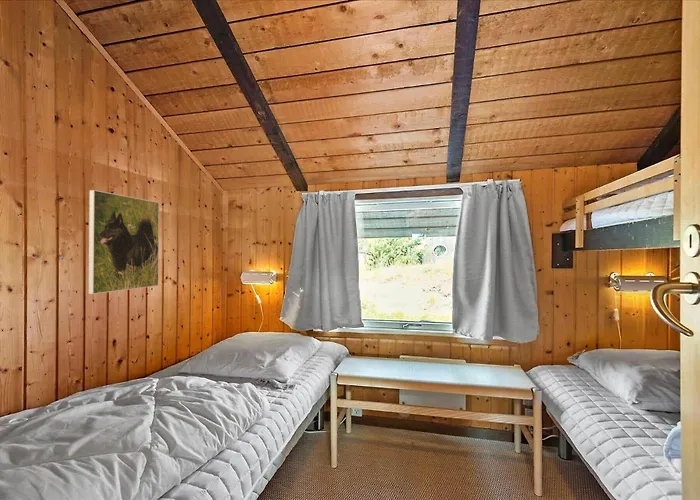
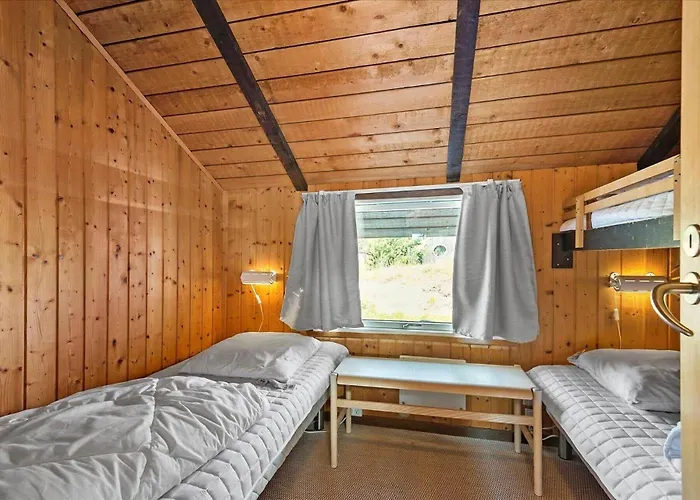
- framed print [87,189,160,295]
